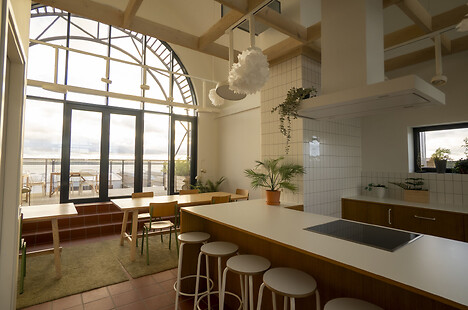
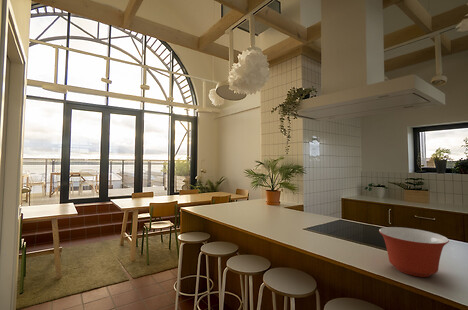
+ mixing bowl [378,226,450,278]
